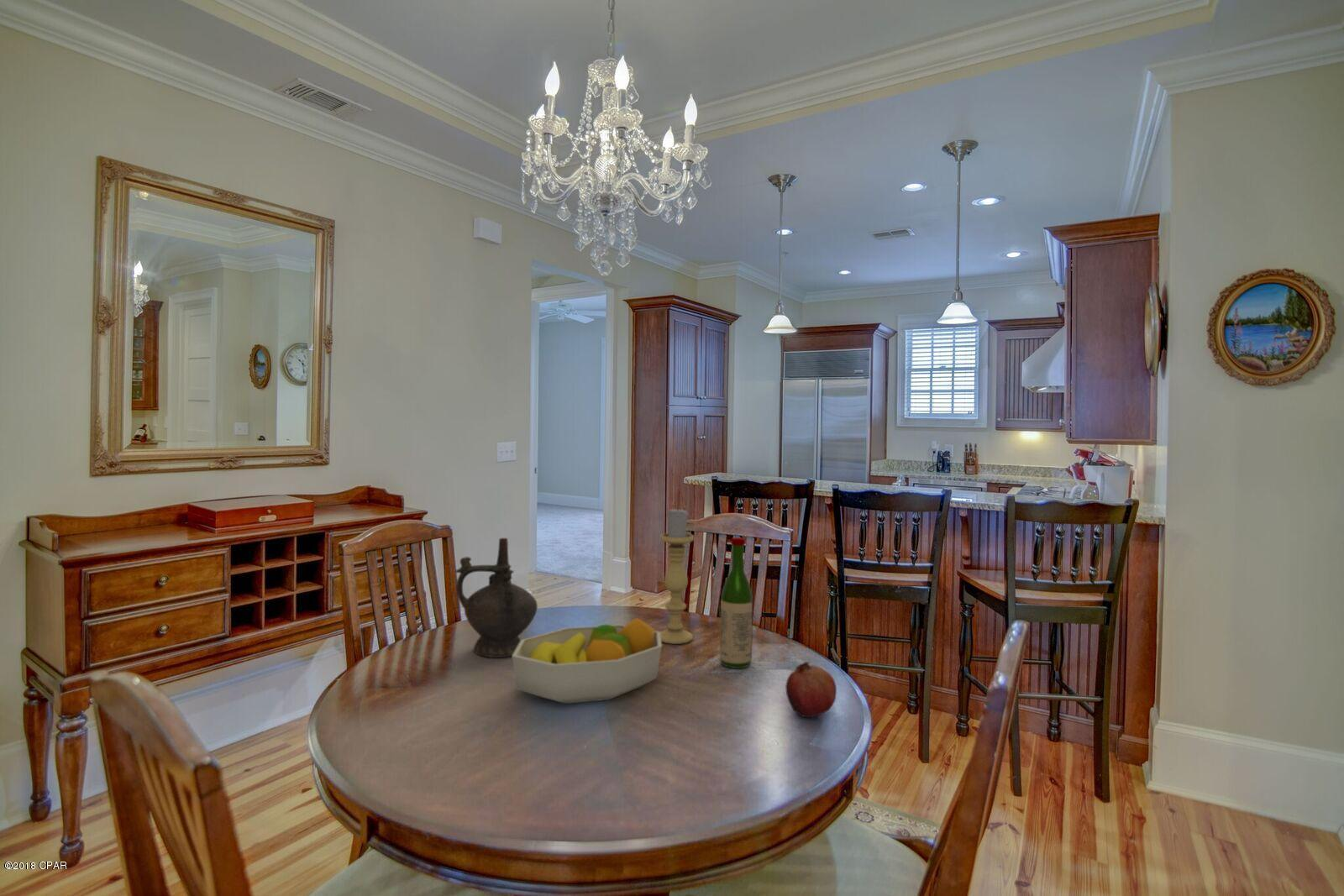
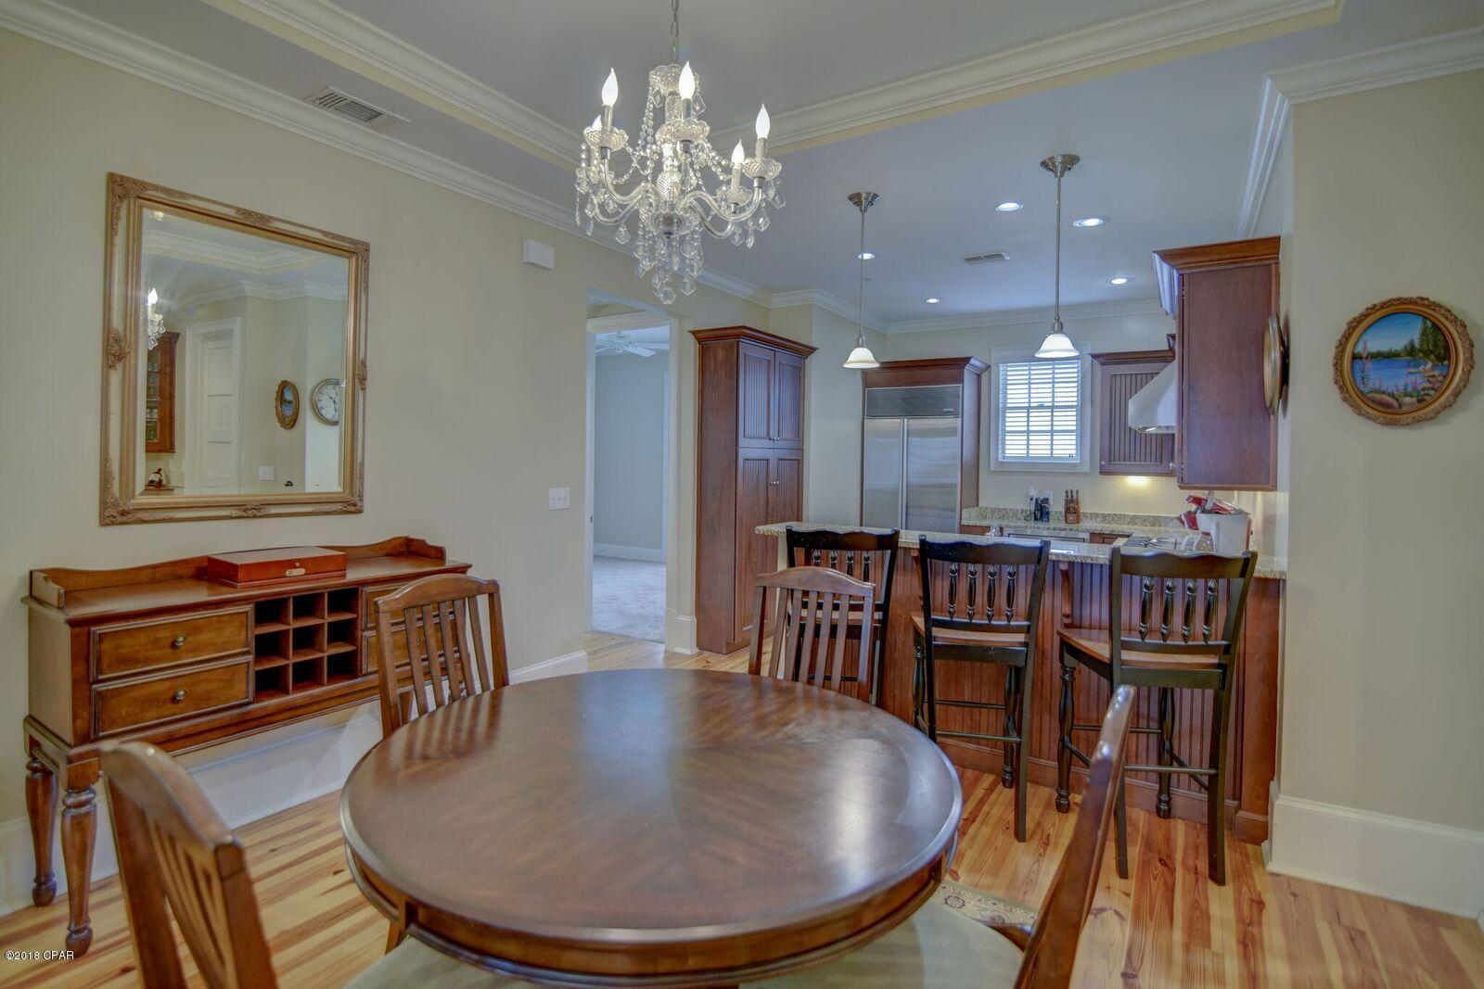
- candle holder [659,506,695,645]
- fruit [785,661,837,718]
- ceremonial vessel [454,537,538,658]
- wine bottle [719,537,753,669]
- fruit bowl [512,617,663,705]
